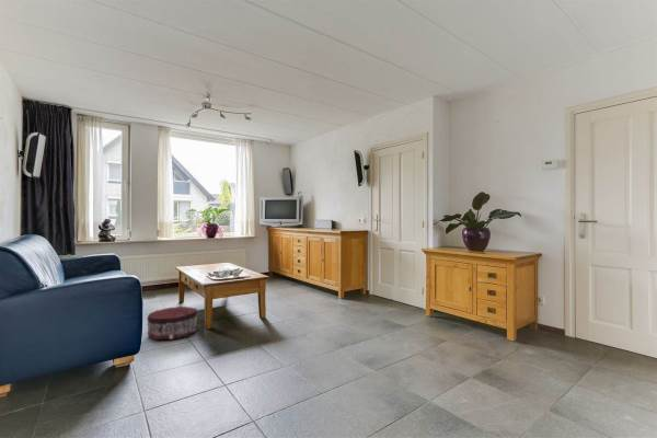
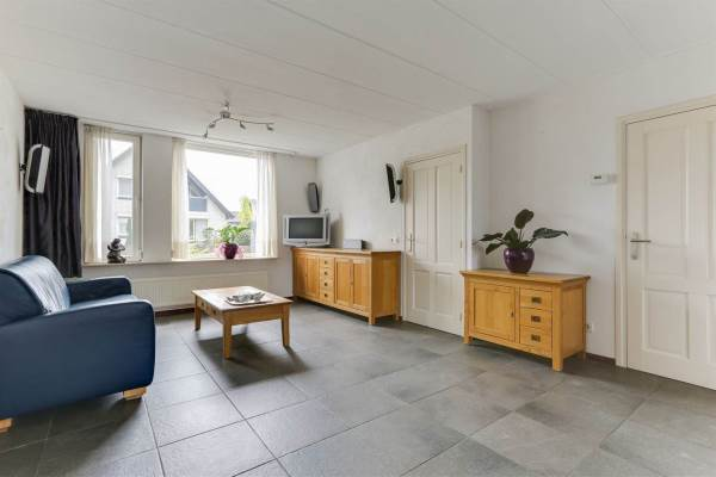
- pouf [146,306,198,341]
